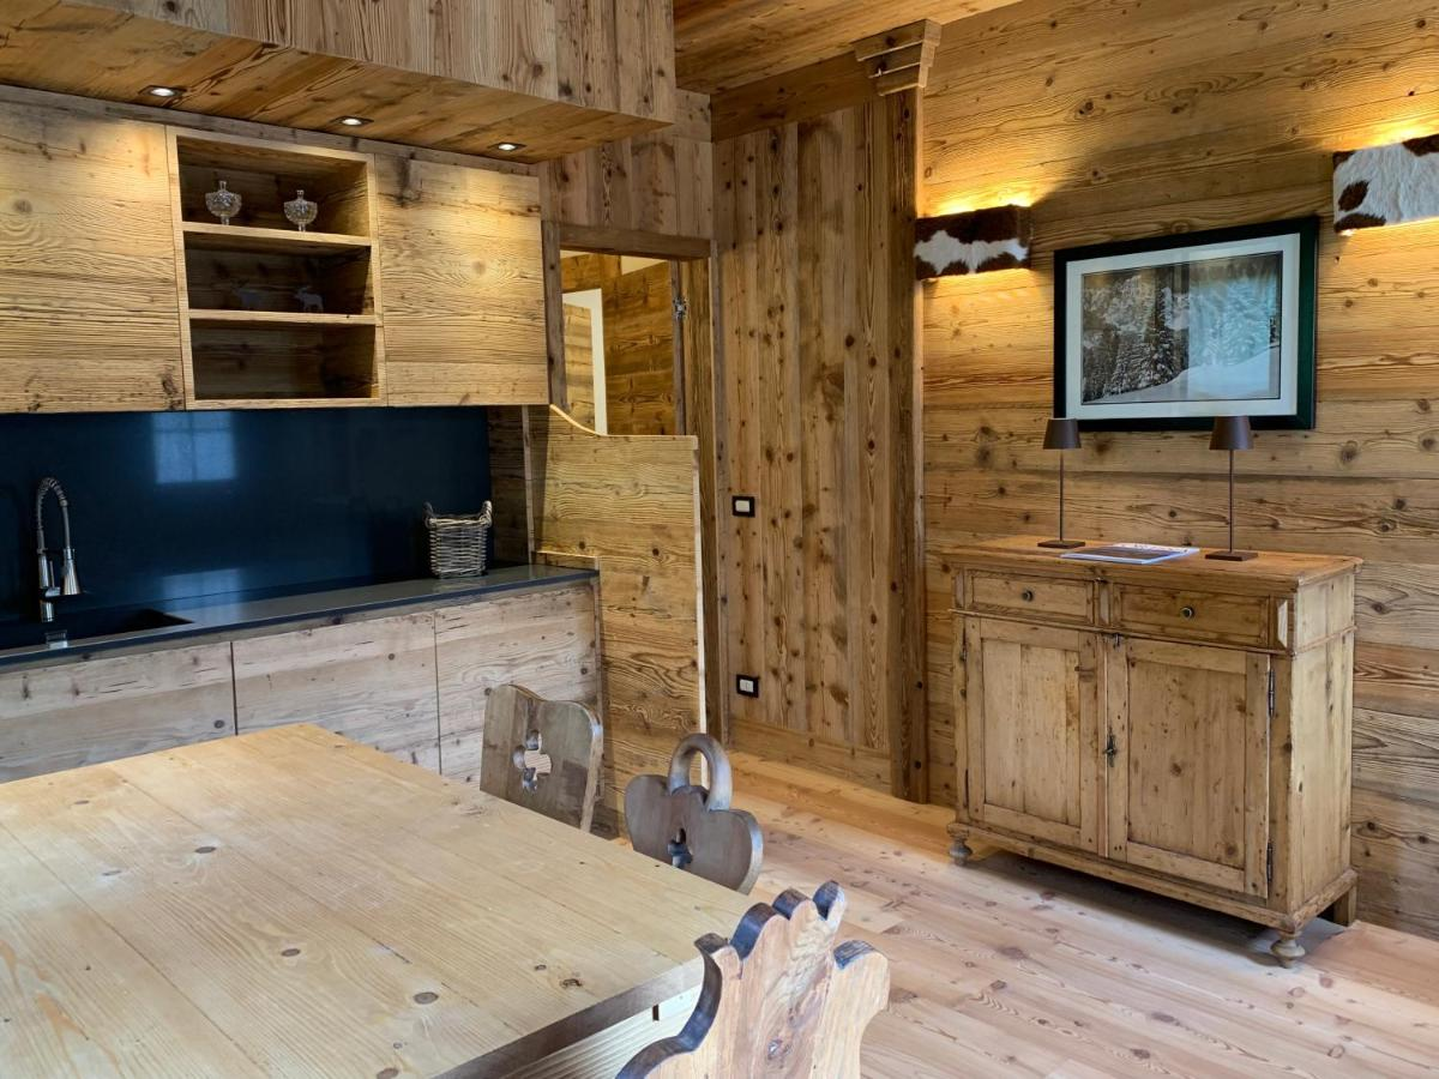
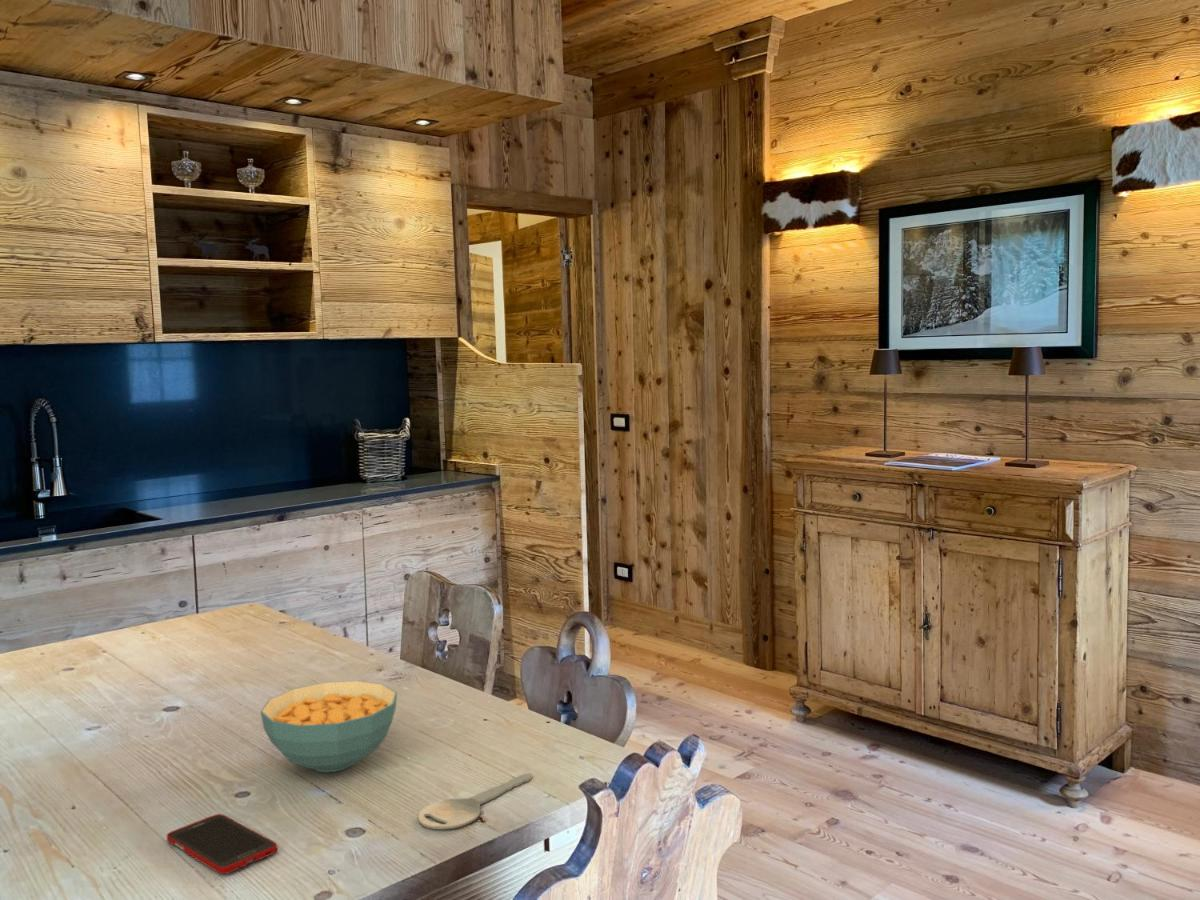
+ cell phone [166,813,279,875]
+ key [417,772,533,830]
+ cereal bowl [260,680,398,773]
